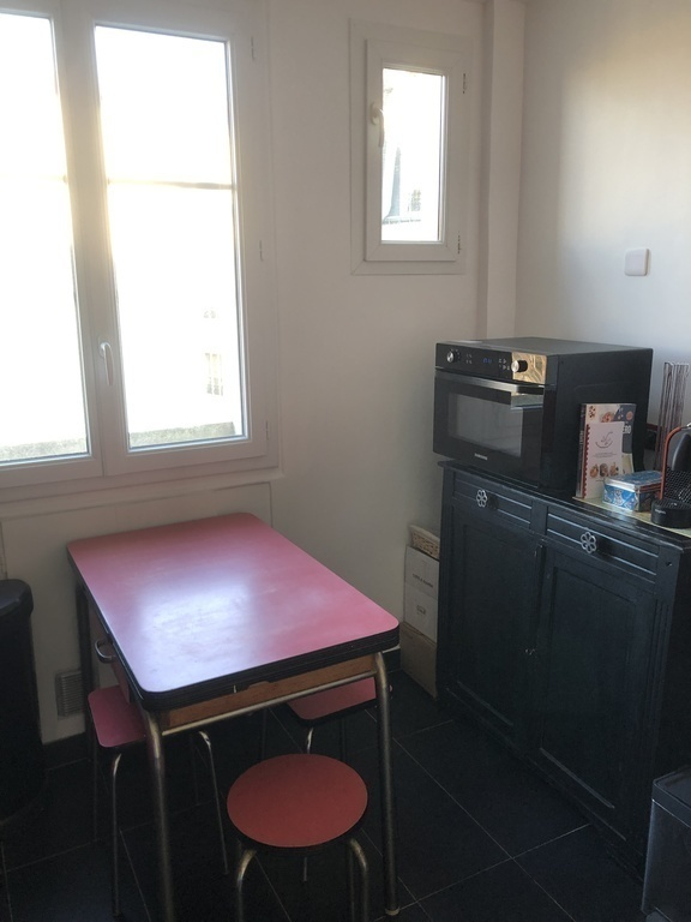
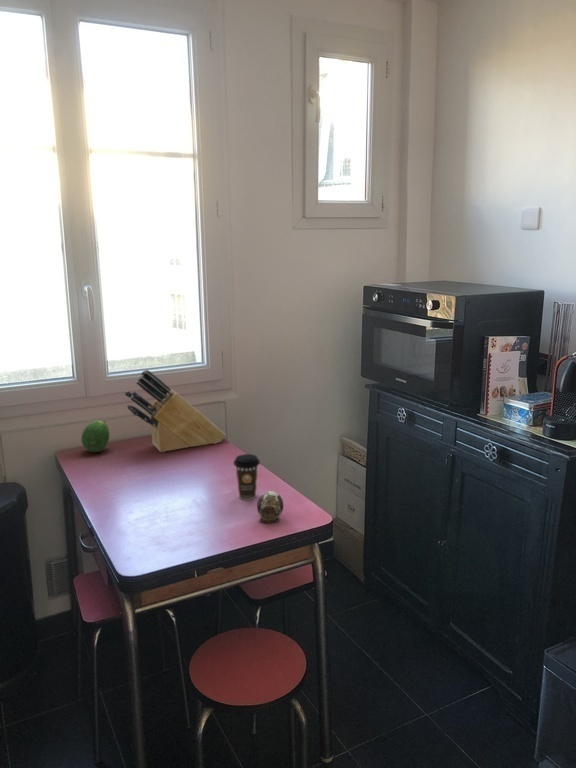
+ knife block [124,369,227,453]
+ coffee cup [233,453,261,500]
+ decorative egg [256,490,284,524]
+ fruit [81,420,110,453]
